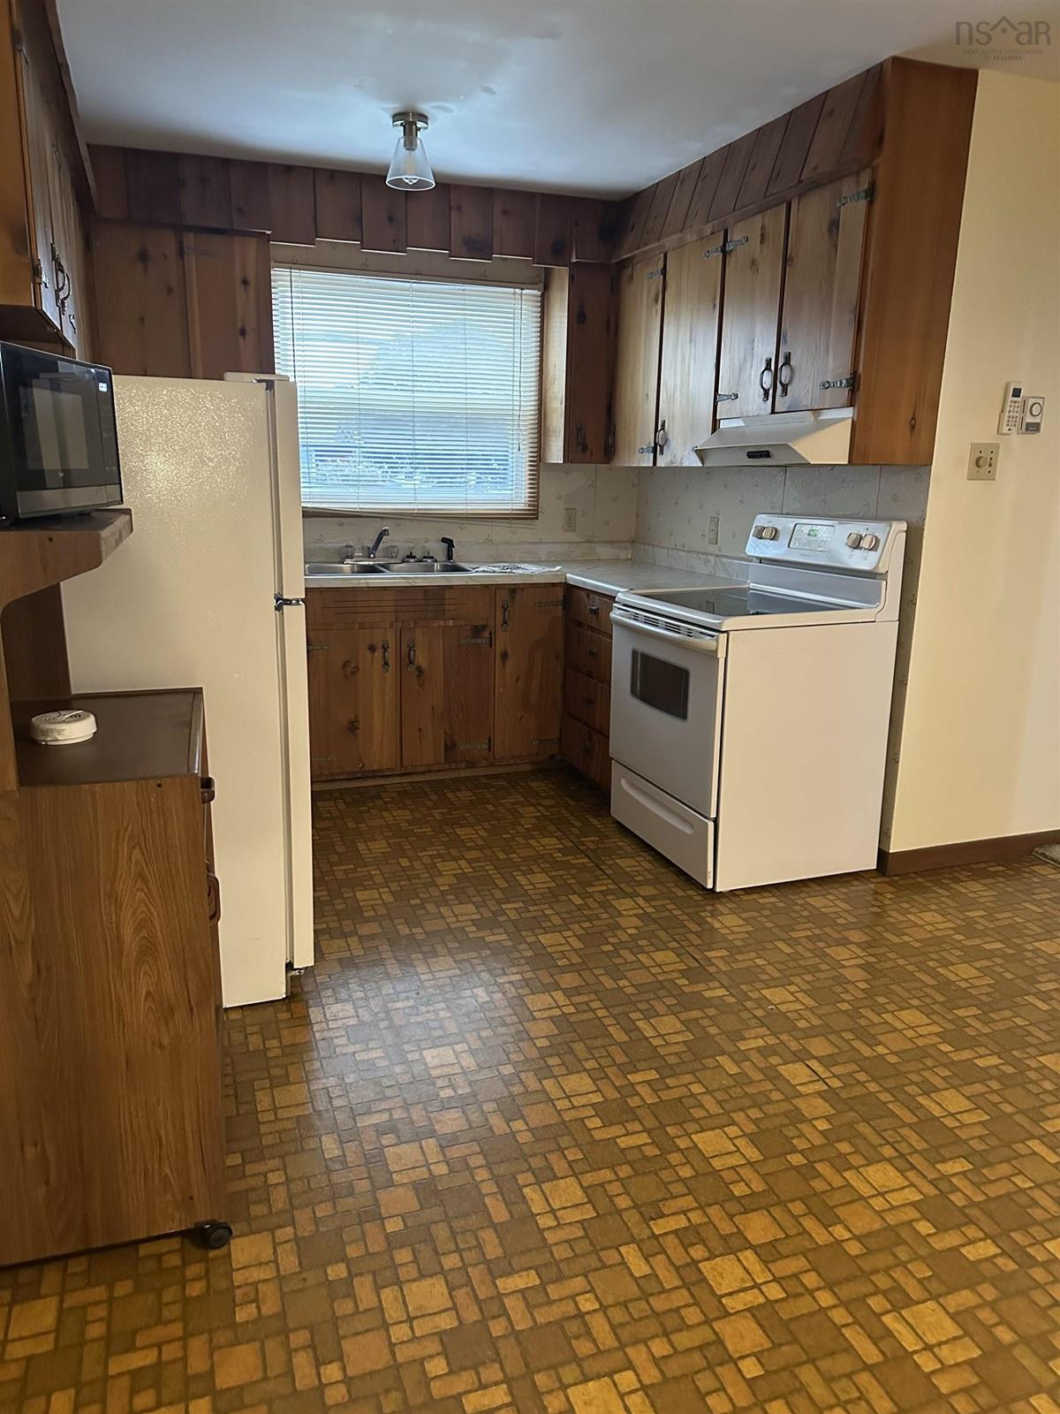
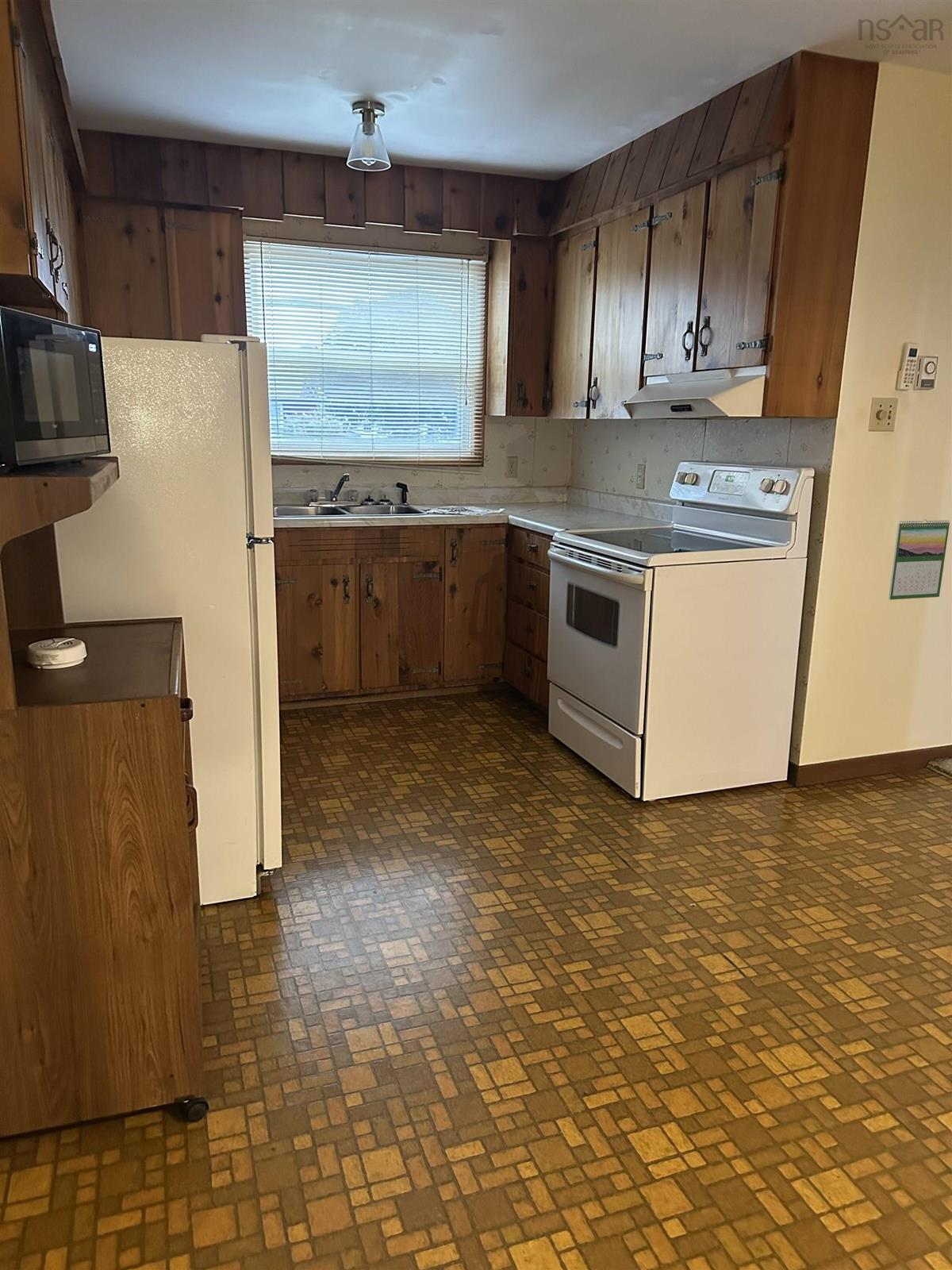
+ calendar [888,518,950,601]
